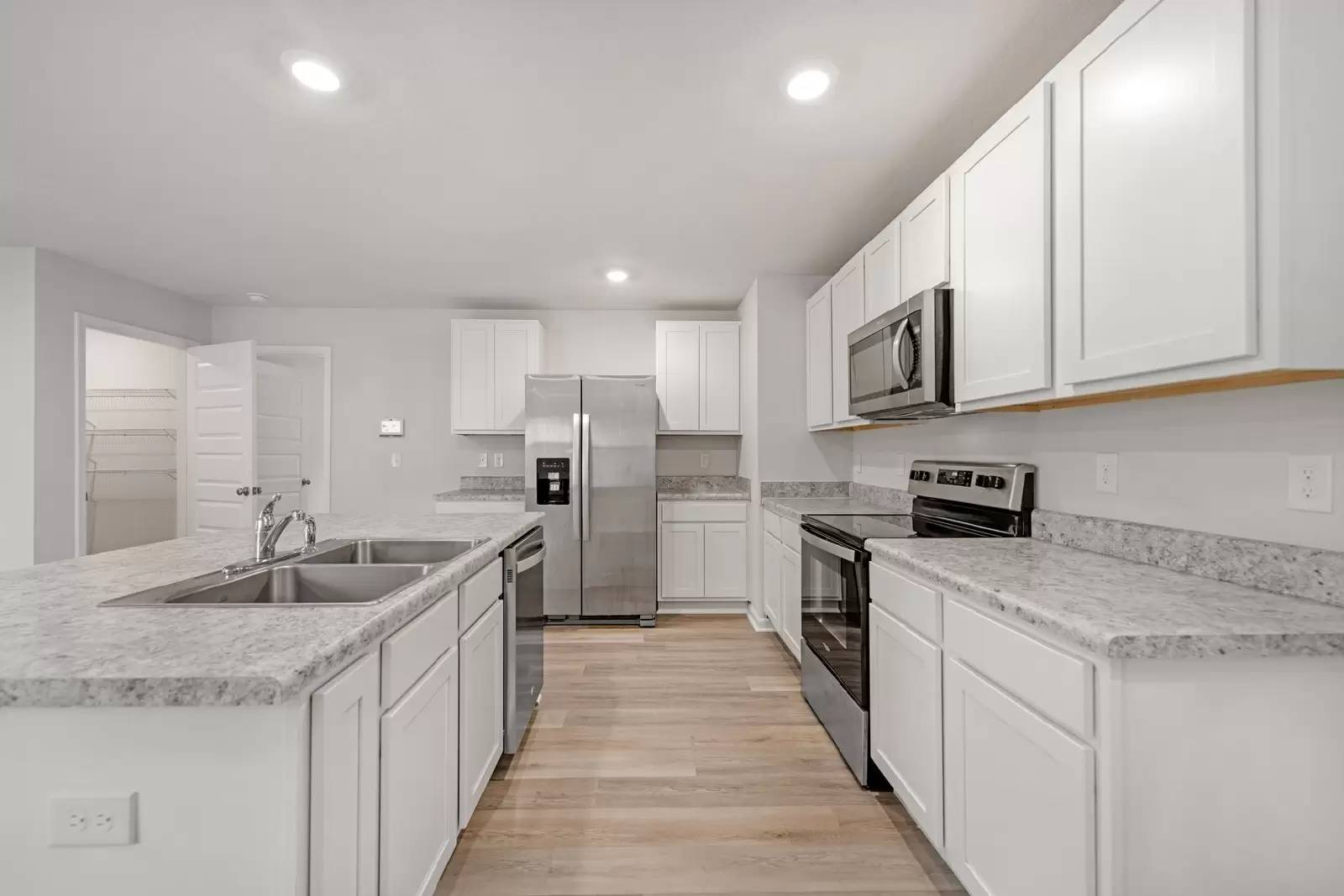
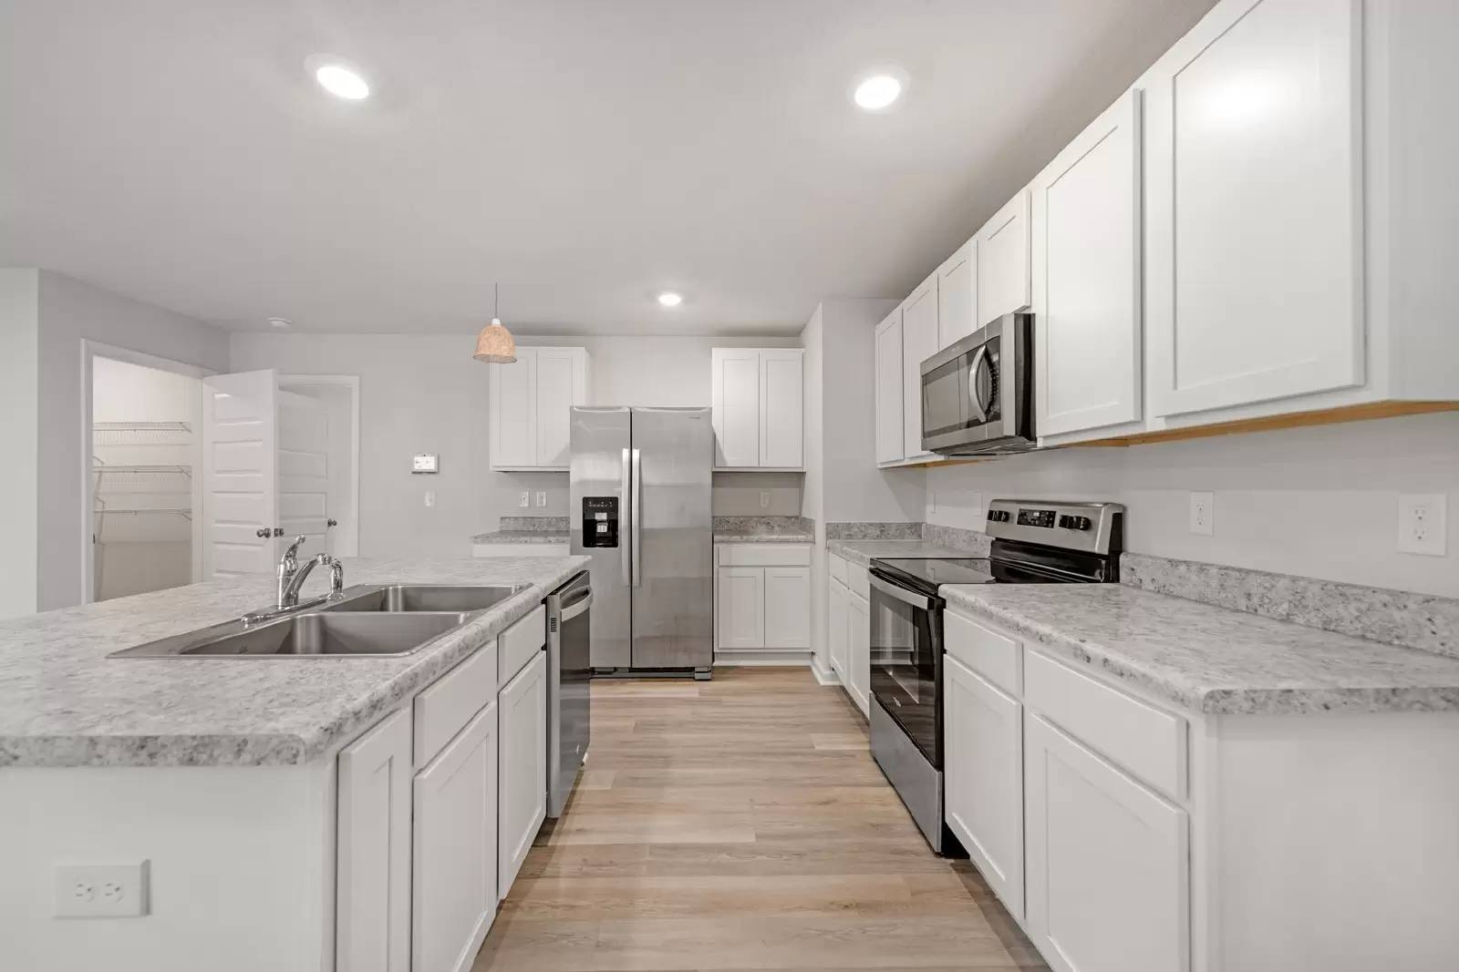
+ pendant lamp [472,281,518,364]
